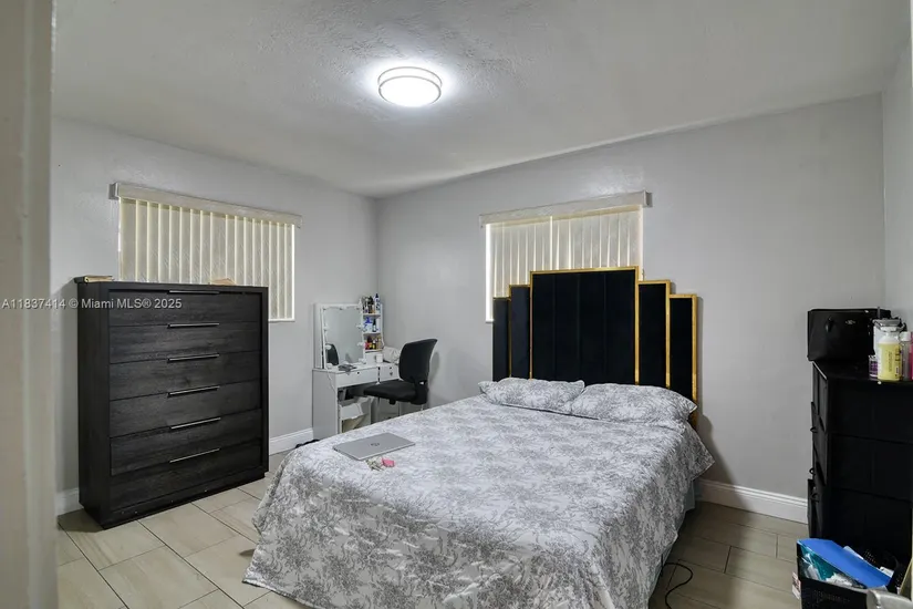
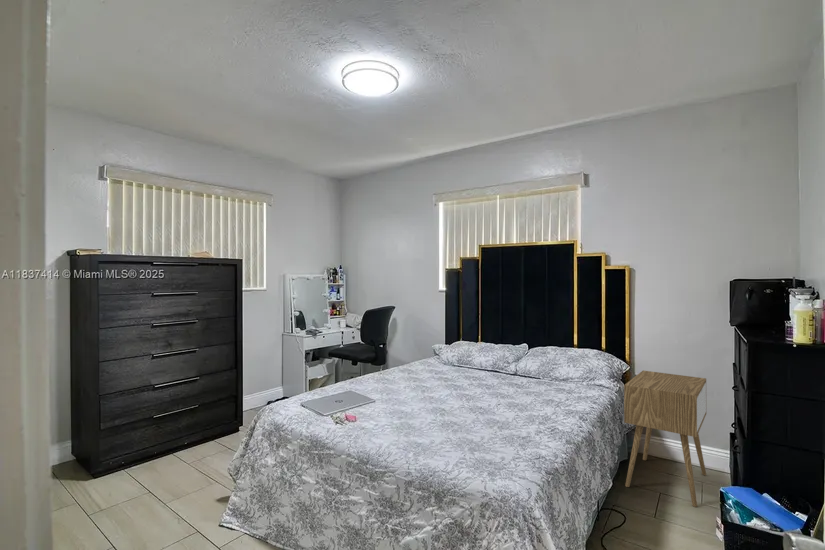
+ nightstand [623,369,707,508]
